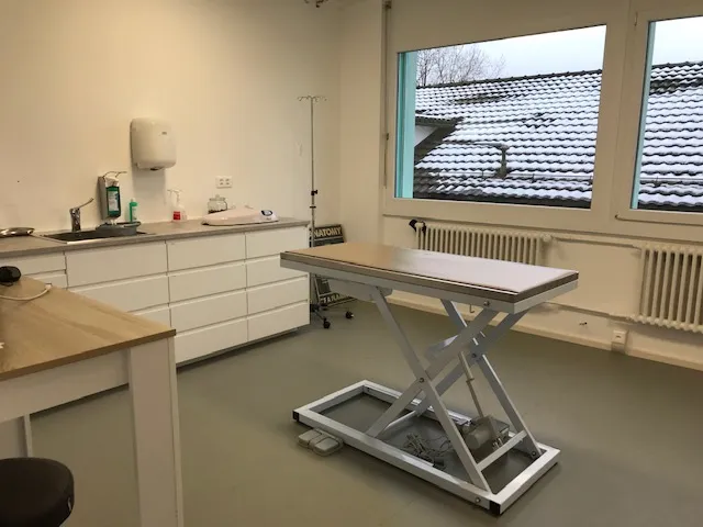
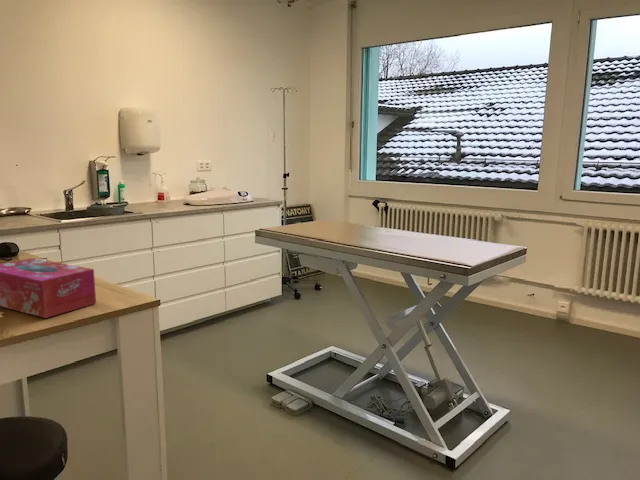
+ tissue box [0,257,97,319]
